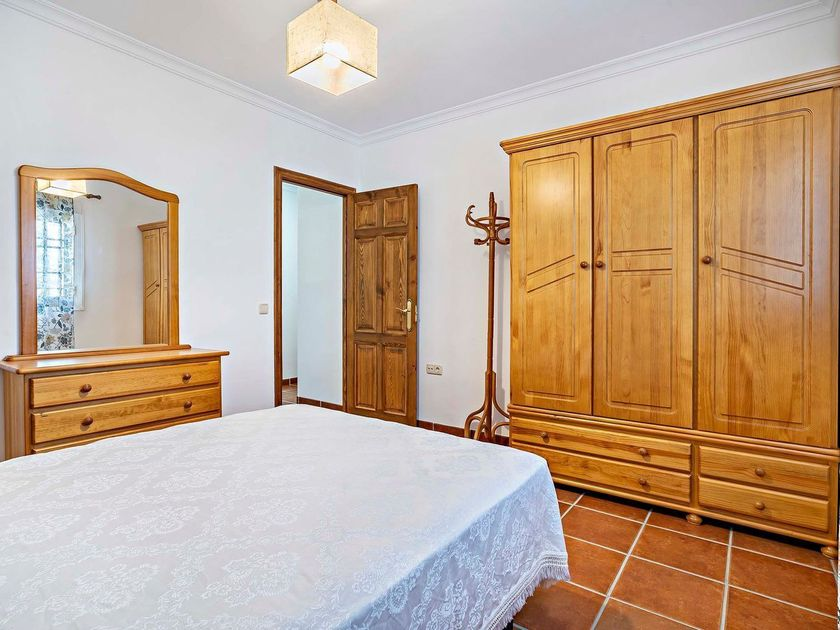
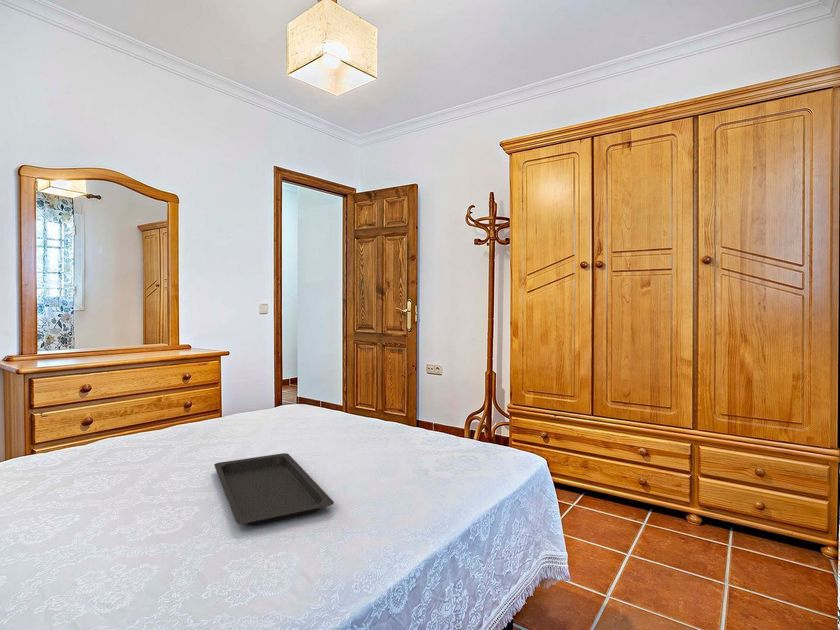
+ serving tray [213,452,335,526]
